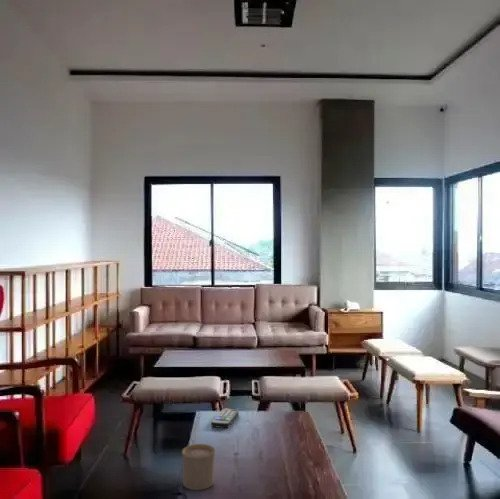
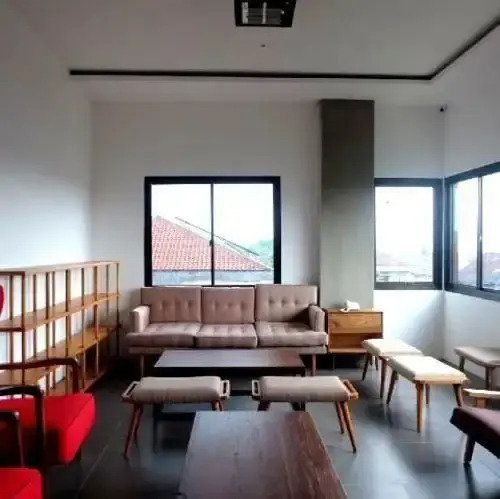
- remote control [210,408,240,429]
- cup [181,443,216,491]
